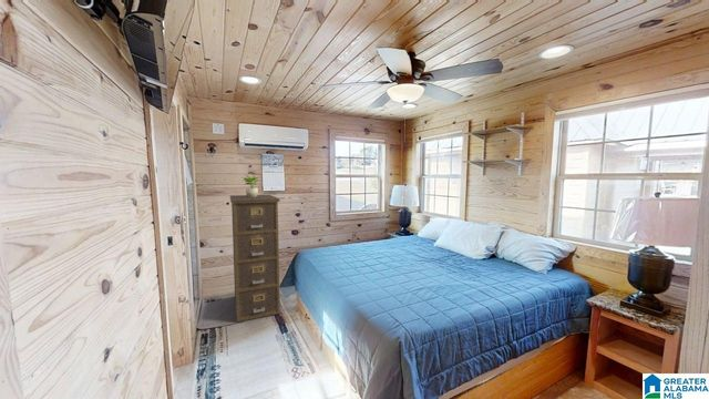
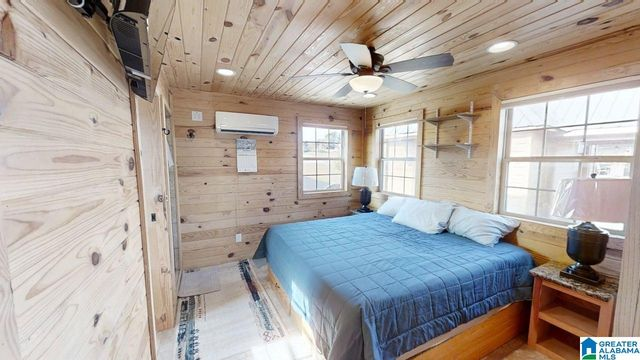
- potted plant [243,174,261,197]
- filing cabinet [229,194,281,323]
